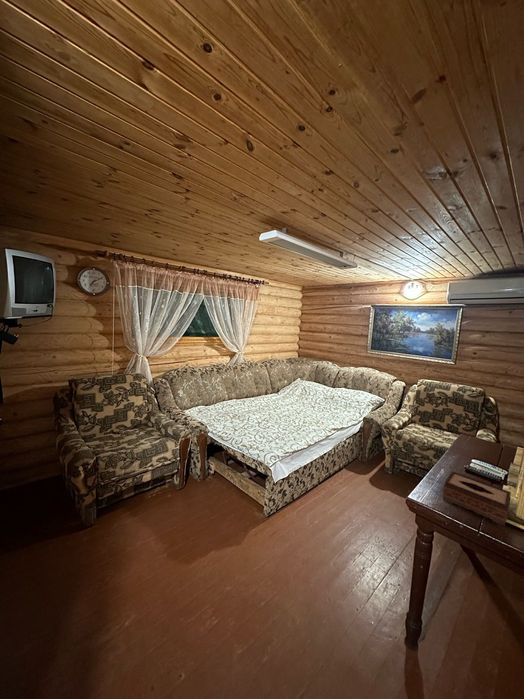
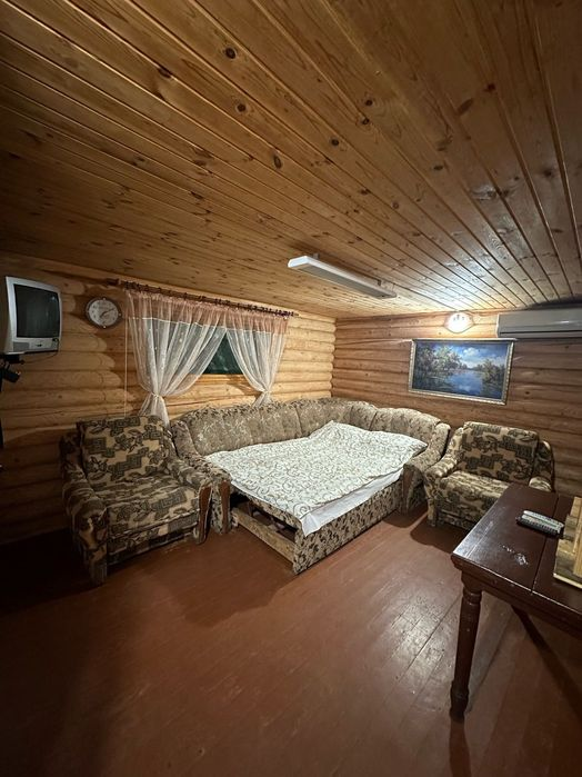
- tissue box [442,470,512,527]
